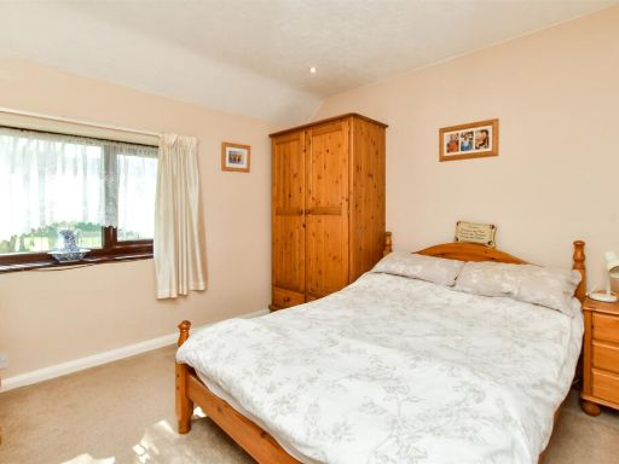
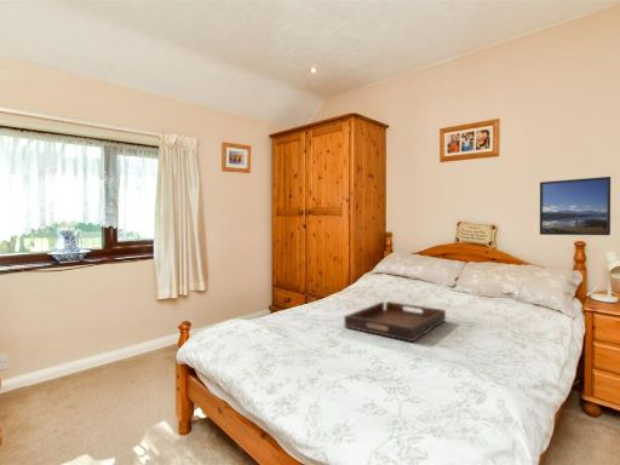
+ serving tray [343,300,447,343]
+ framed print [539,176,612,236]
